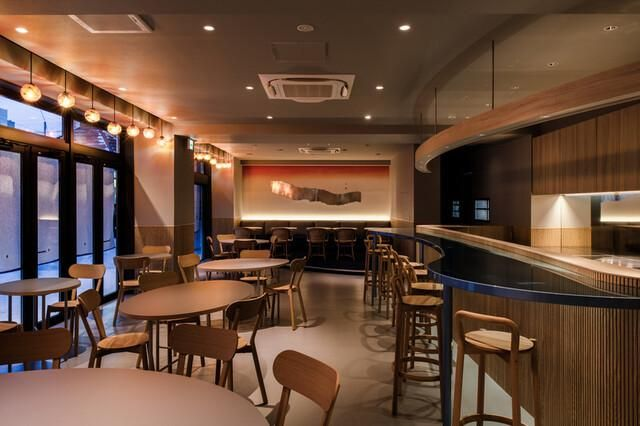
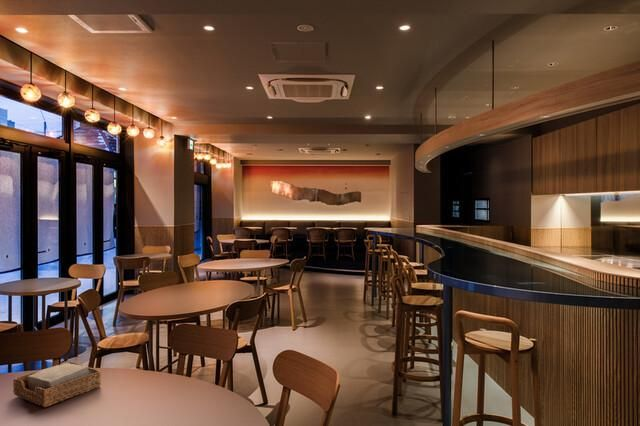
+ napkin holder [12,361,102,408]
